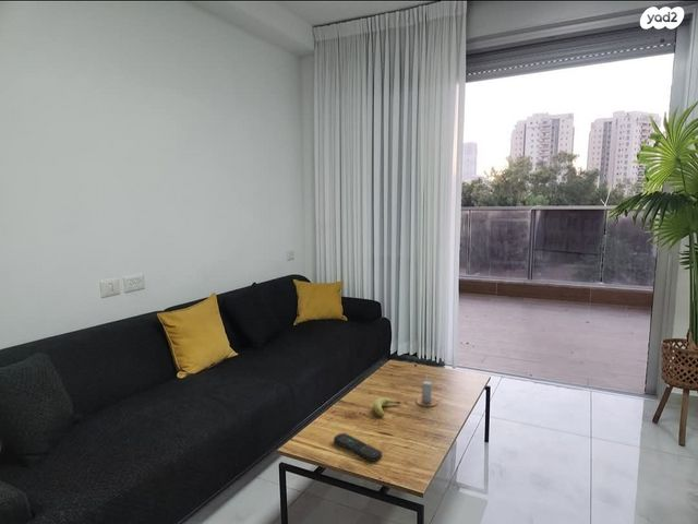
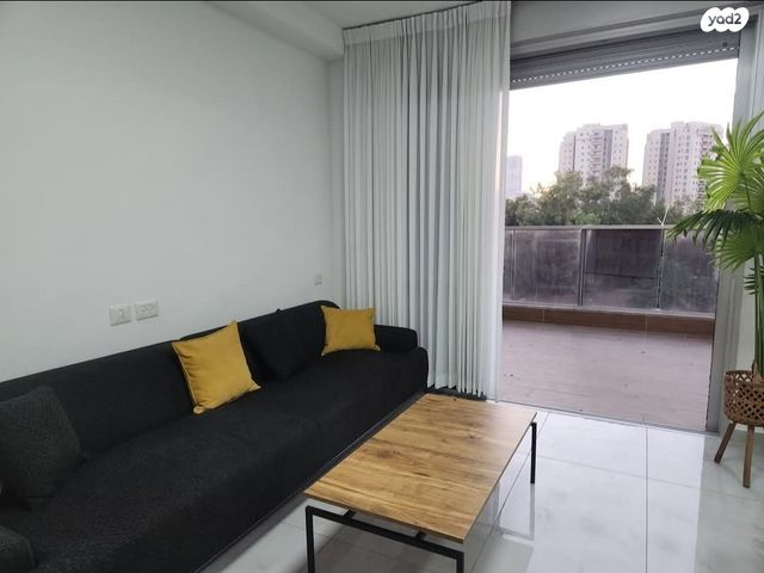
- remote control [333,432,383,463]
- candle [416,377,438,408]
- fruit [372,396,401,417]
